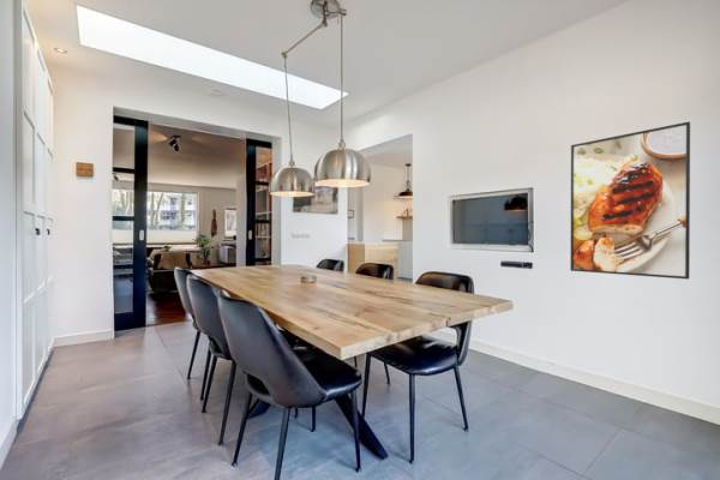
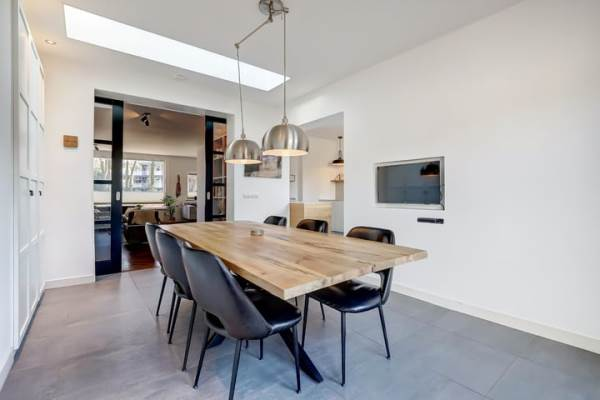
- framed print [569,120,691,281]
